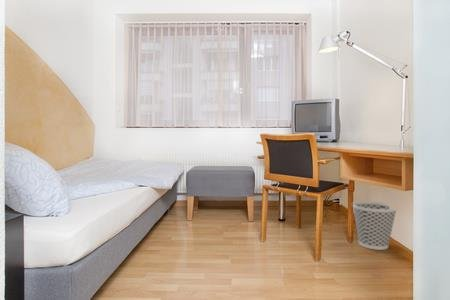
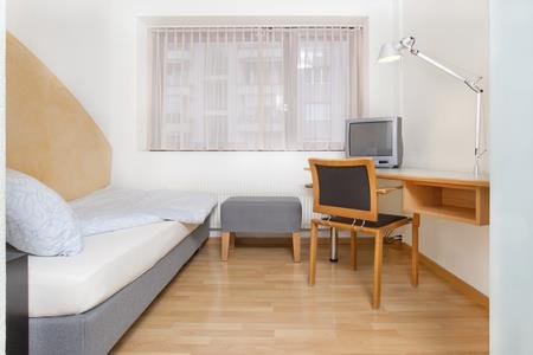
- wastebasket [352,200,398,251]
